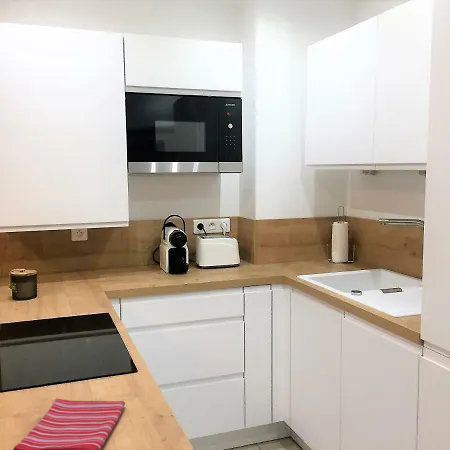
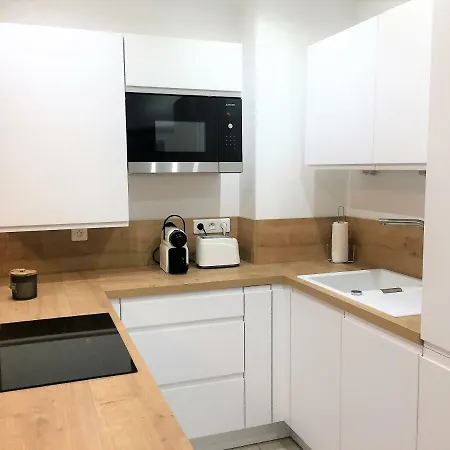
- dish towel [12,398,126,450]
